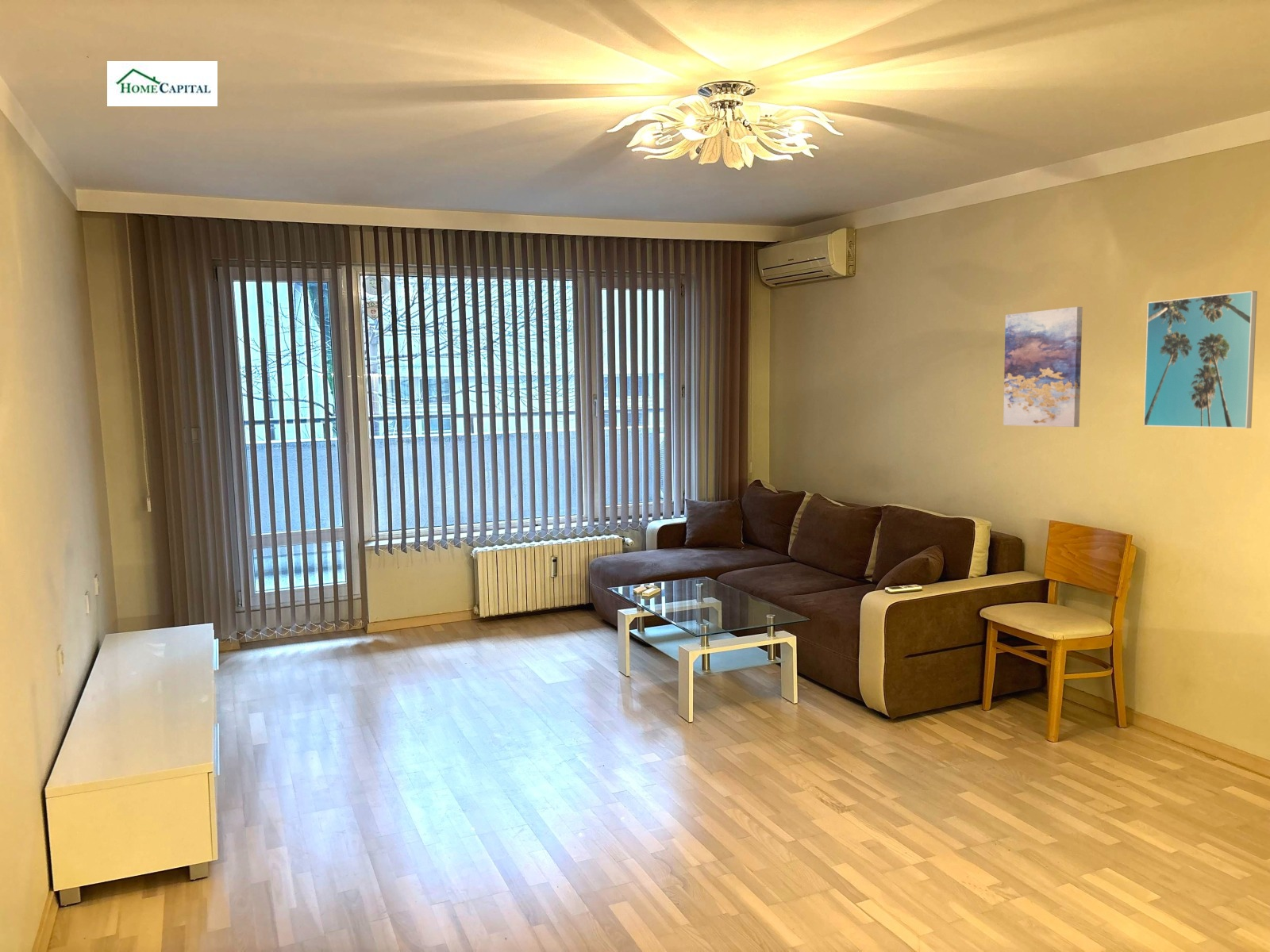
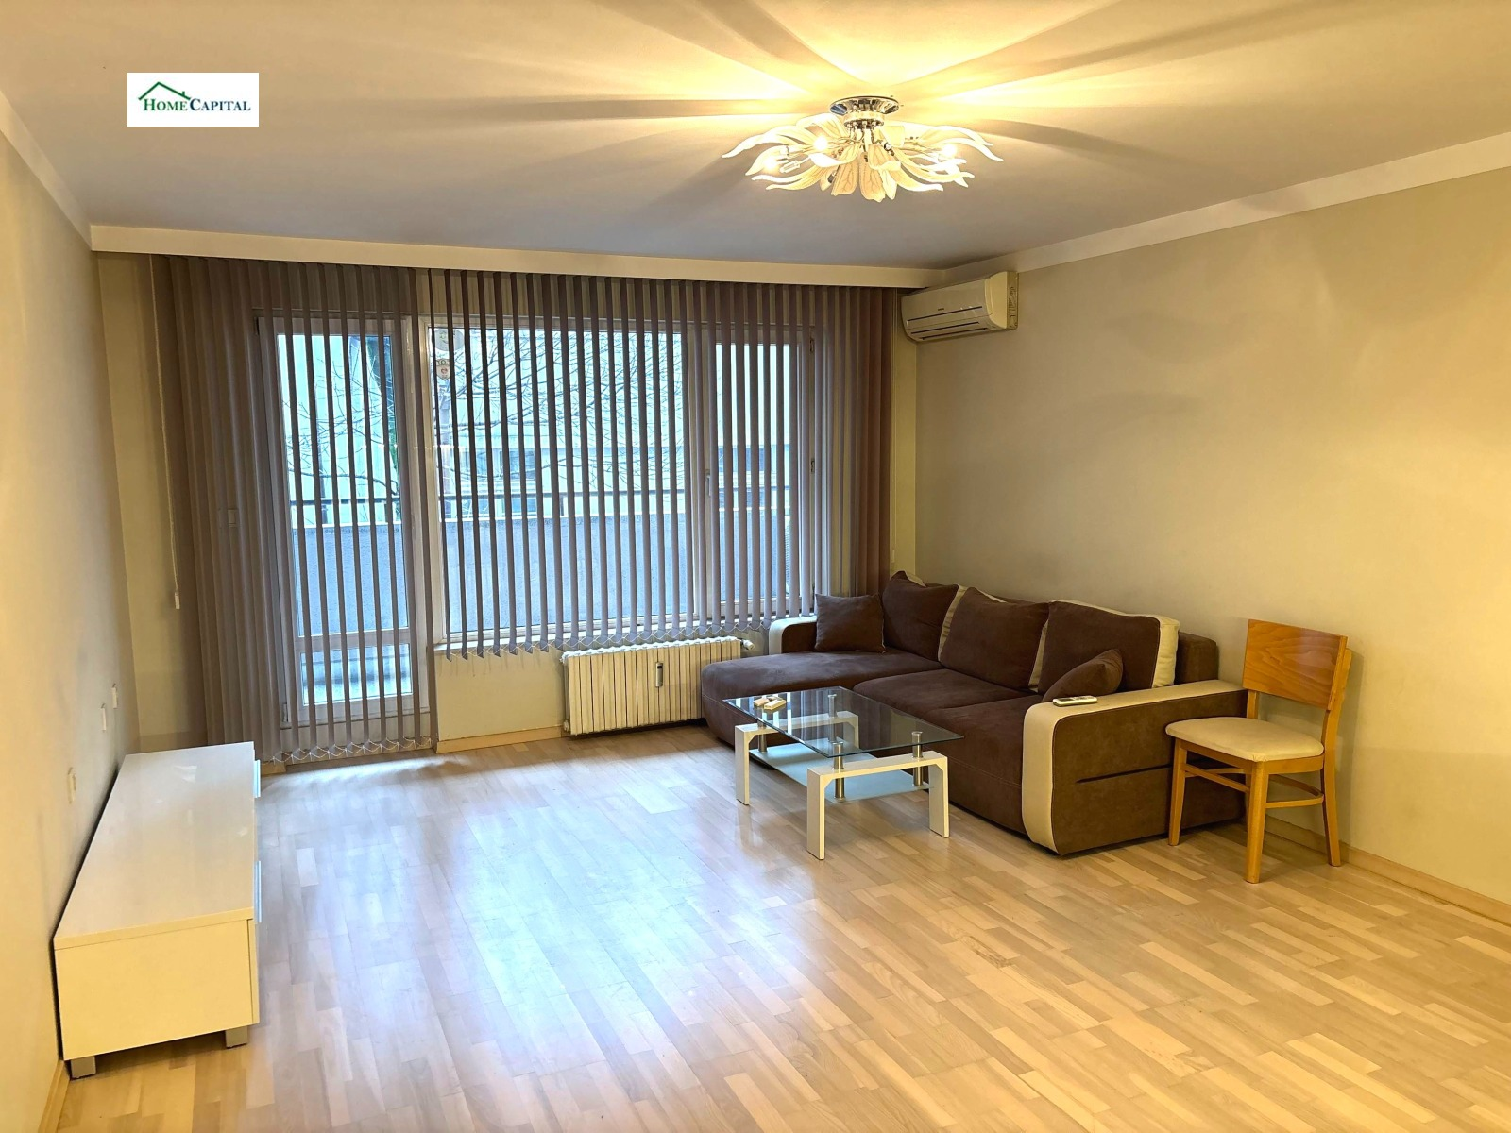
- wall art [1003,306,1083,428]
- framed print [1143,290,1258,429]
